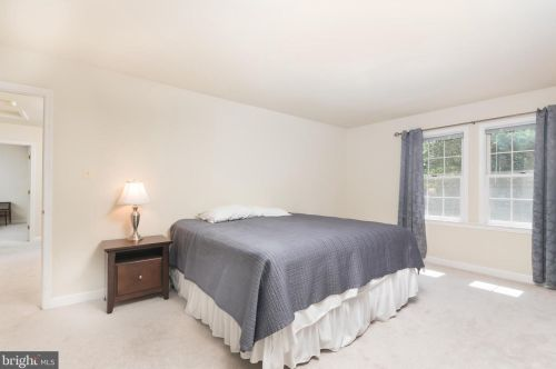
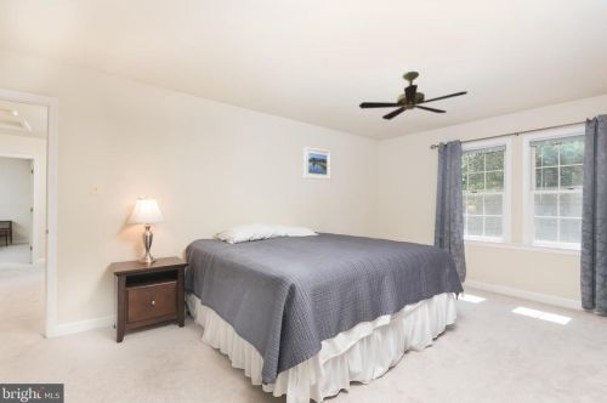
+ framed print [302,146,331,181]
+ ceiling fan [358,70,469,121]
